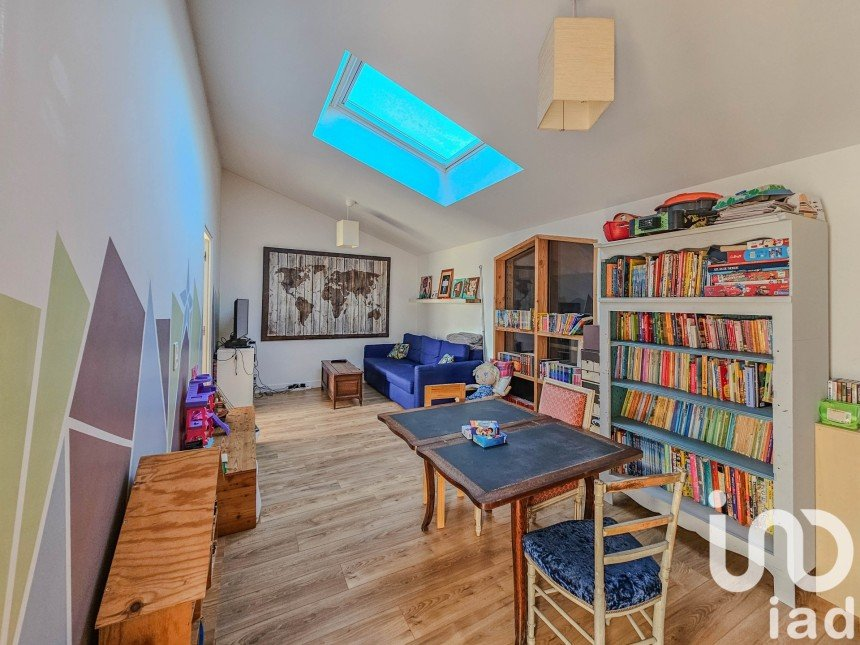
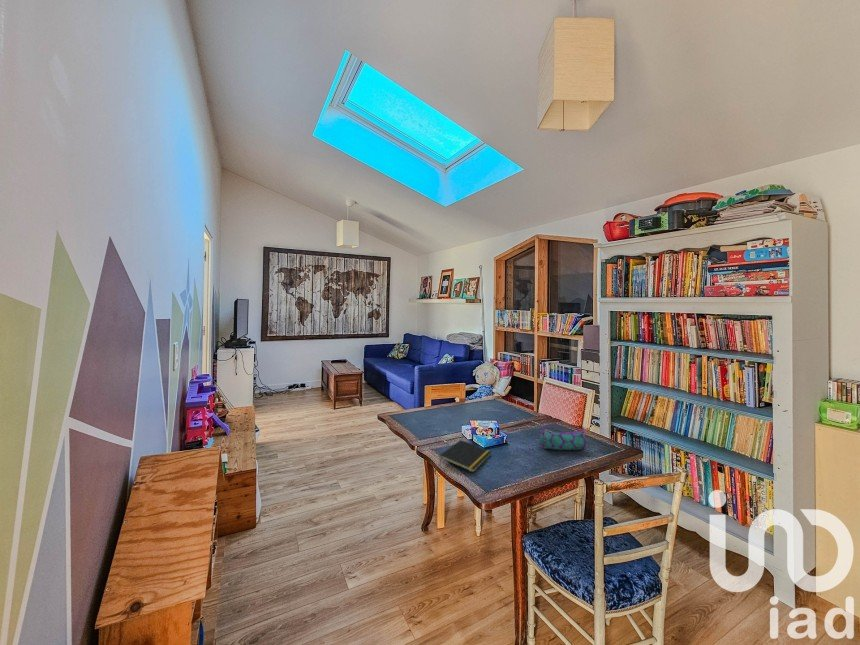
+ notepad [438,439,492,473]
+ pencil case [539,428,587,451]
